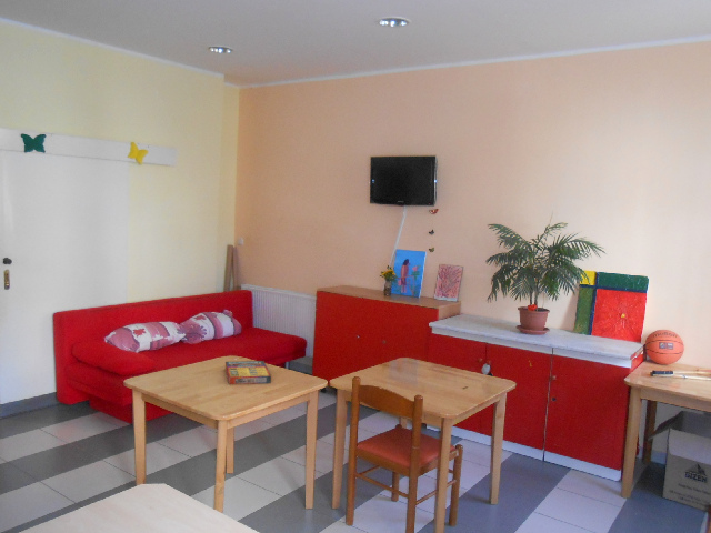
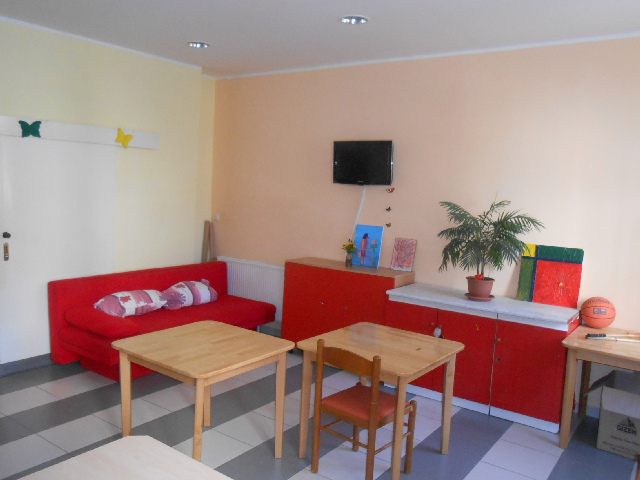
- game compilation box [224,360,272,385]
